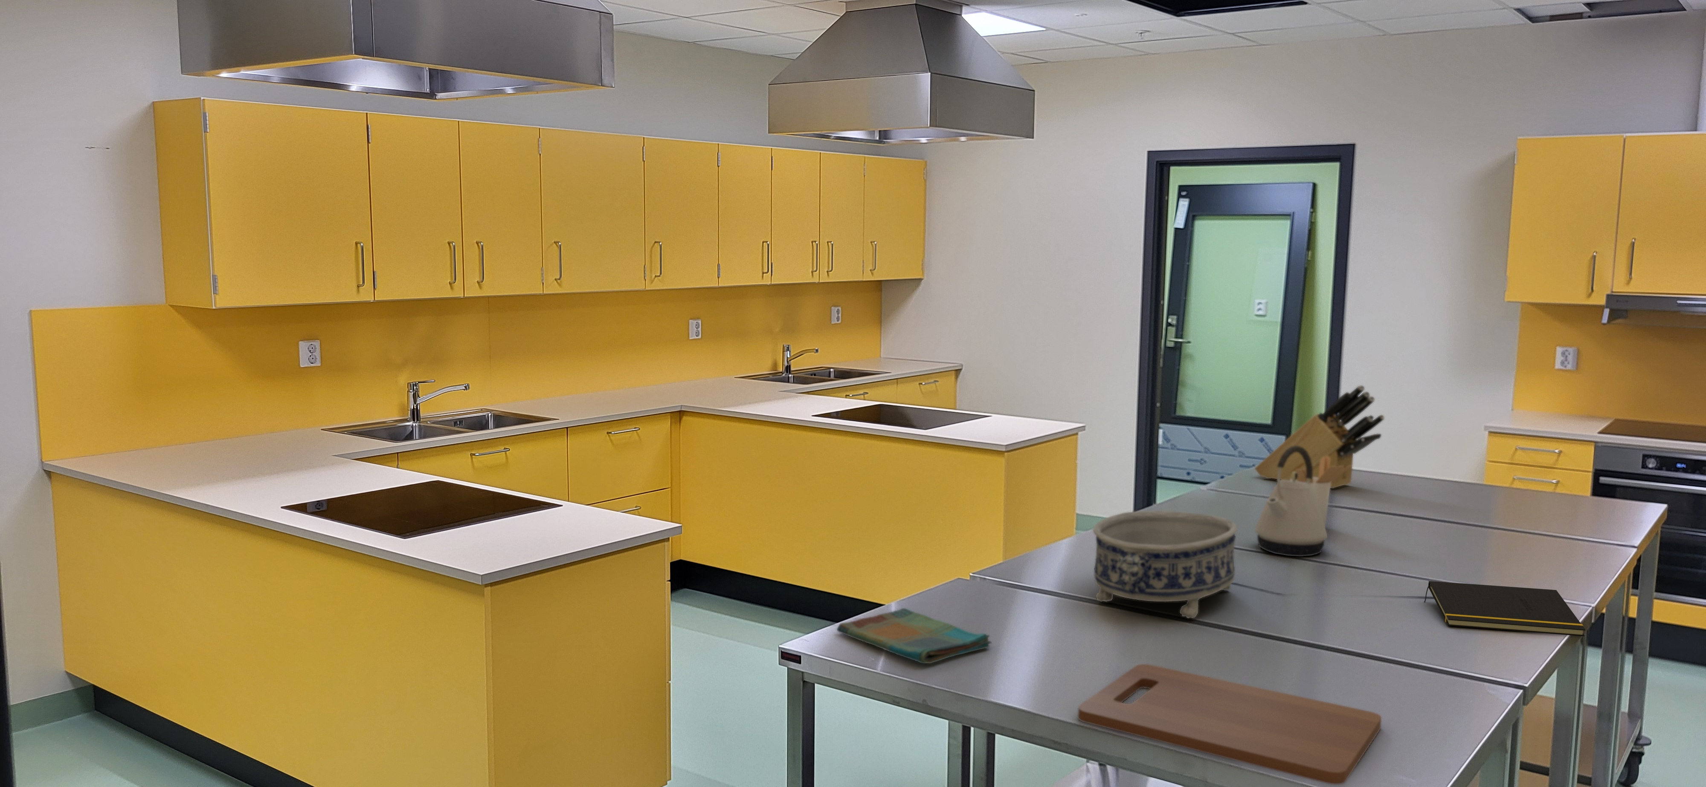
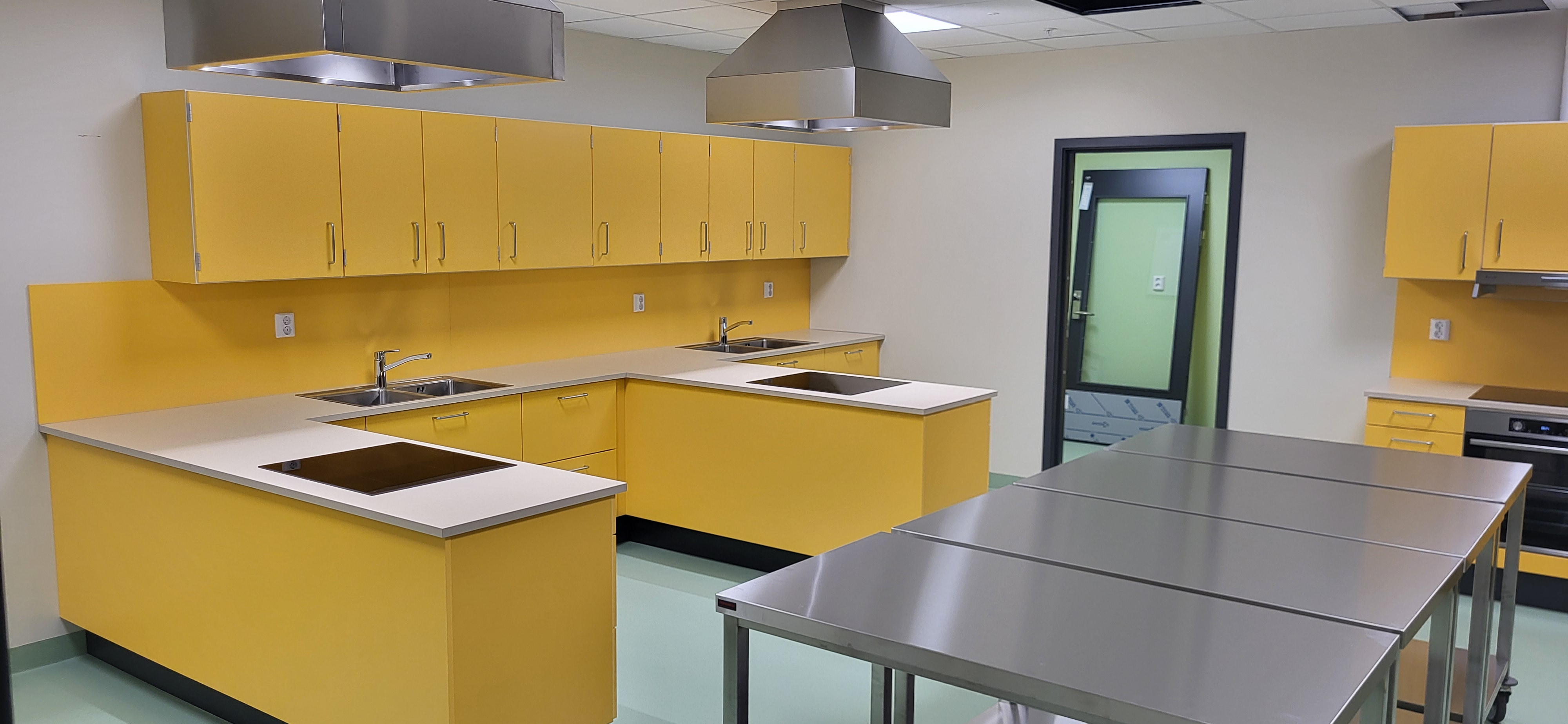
- kettle [1254,446,1327,557]
- knife block [1254,385,1385,489]
- dish towel [837,608,992,664]
- utensil holder [1290,457,1352,527]
- notepad [1423,580,1585,637]
- cutting board [1077,663,1382,785]
- decorative bowl [1092,510,1238,619]
